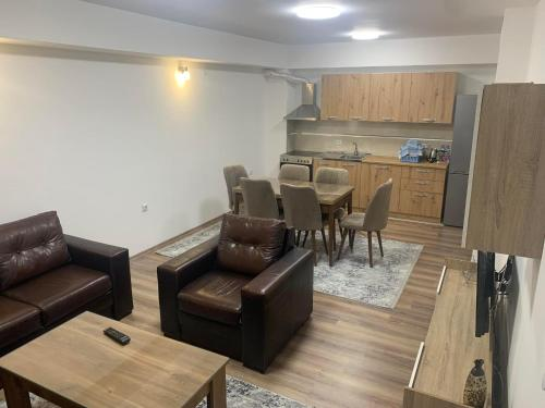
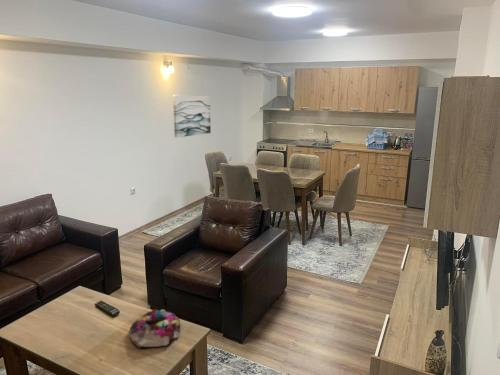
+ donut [128,308,181,349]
+ wall art [172,94,212,138]
